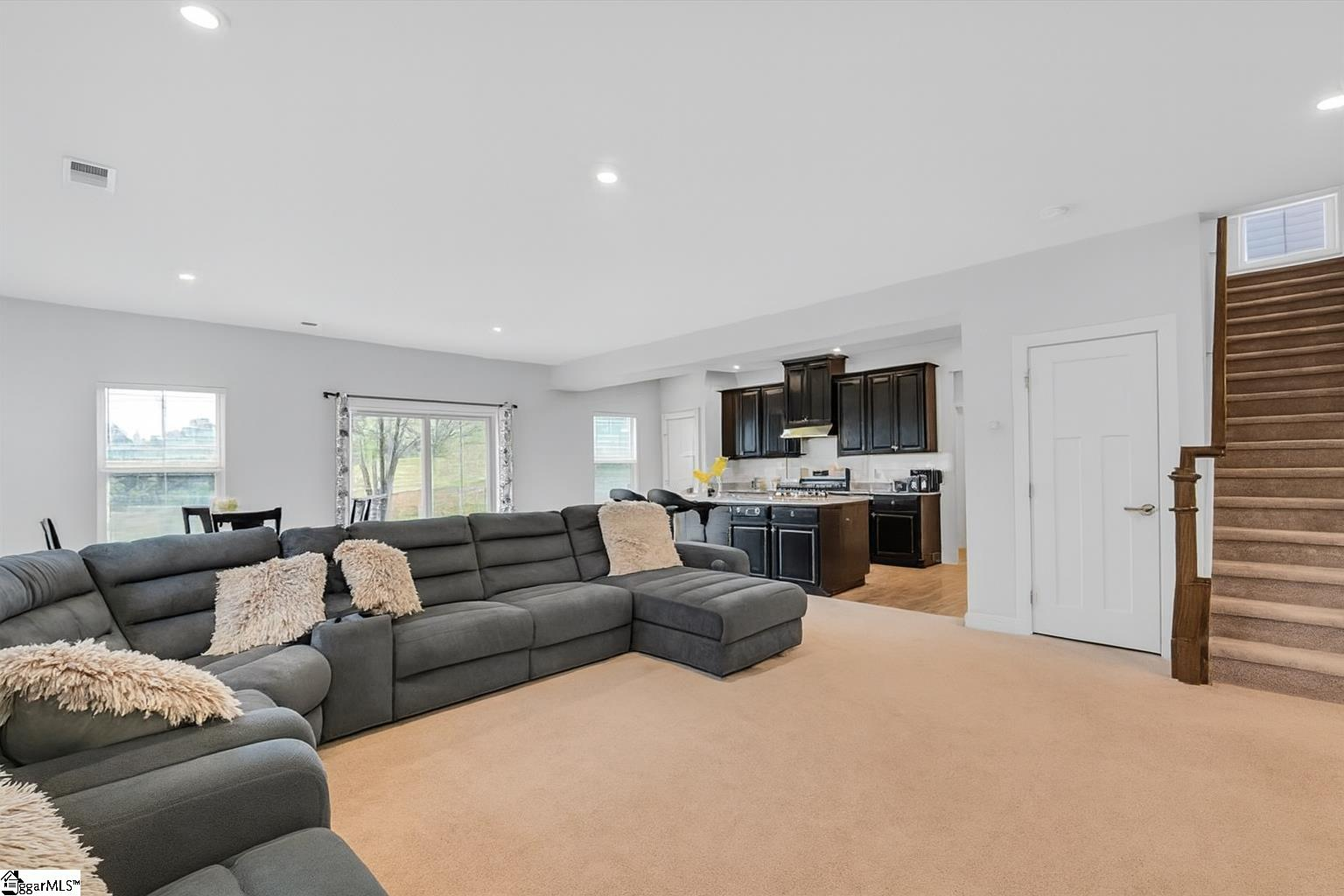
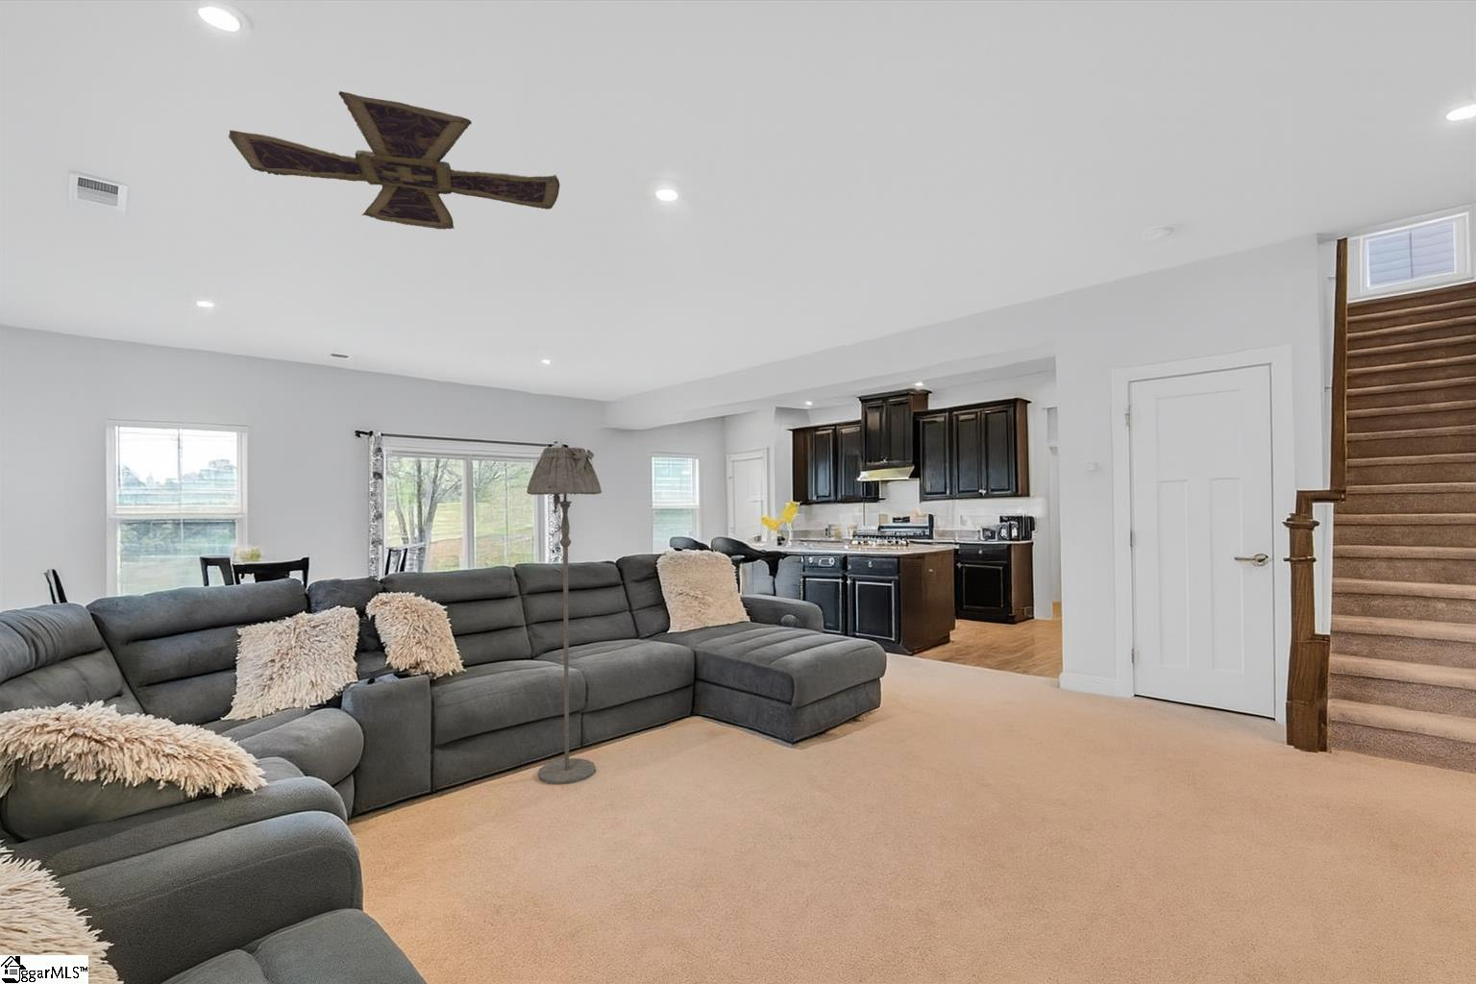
+ floor lamp [526,446,603,785]
+ ceiling fan [227,90,561,231]
